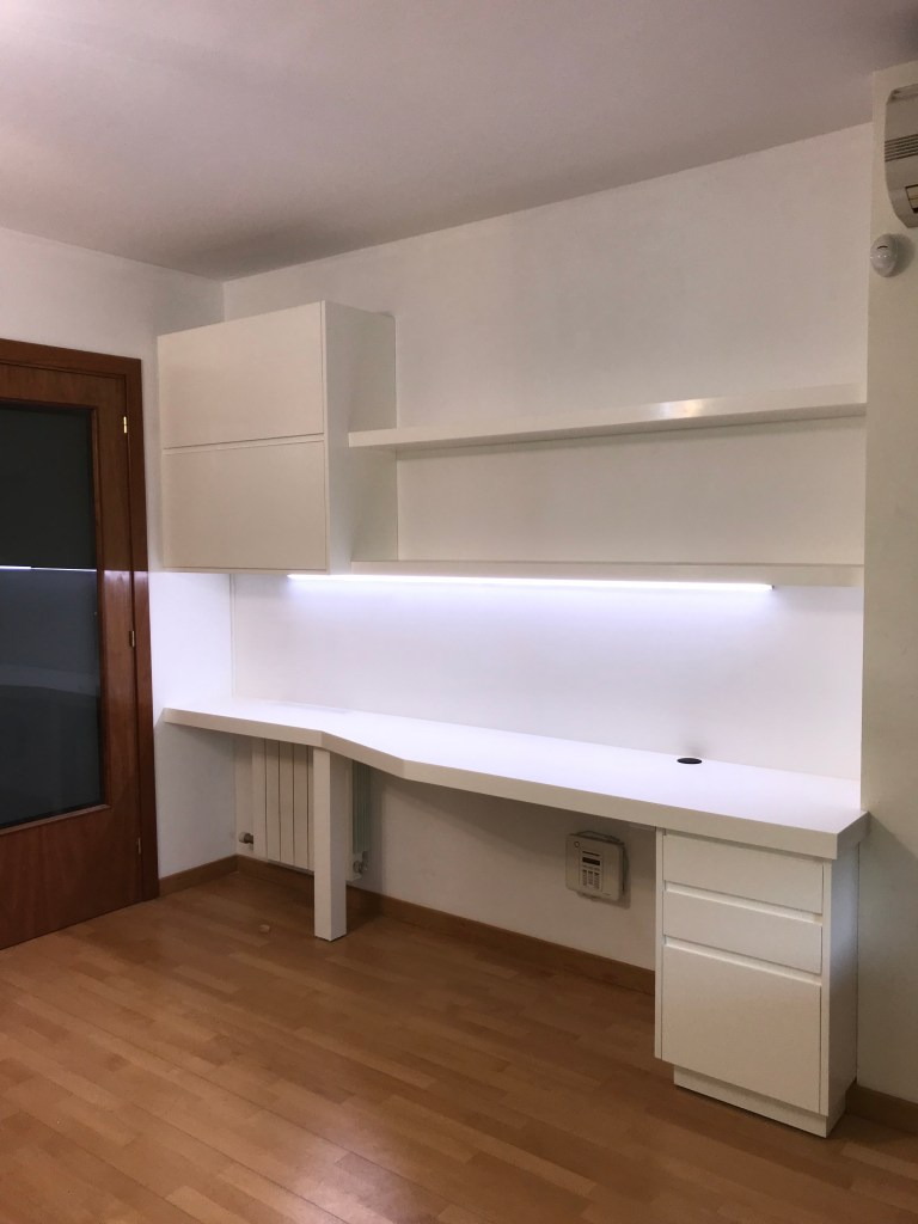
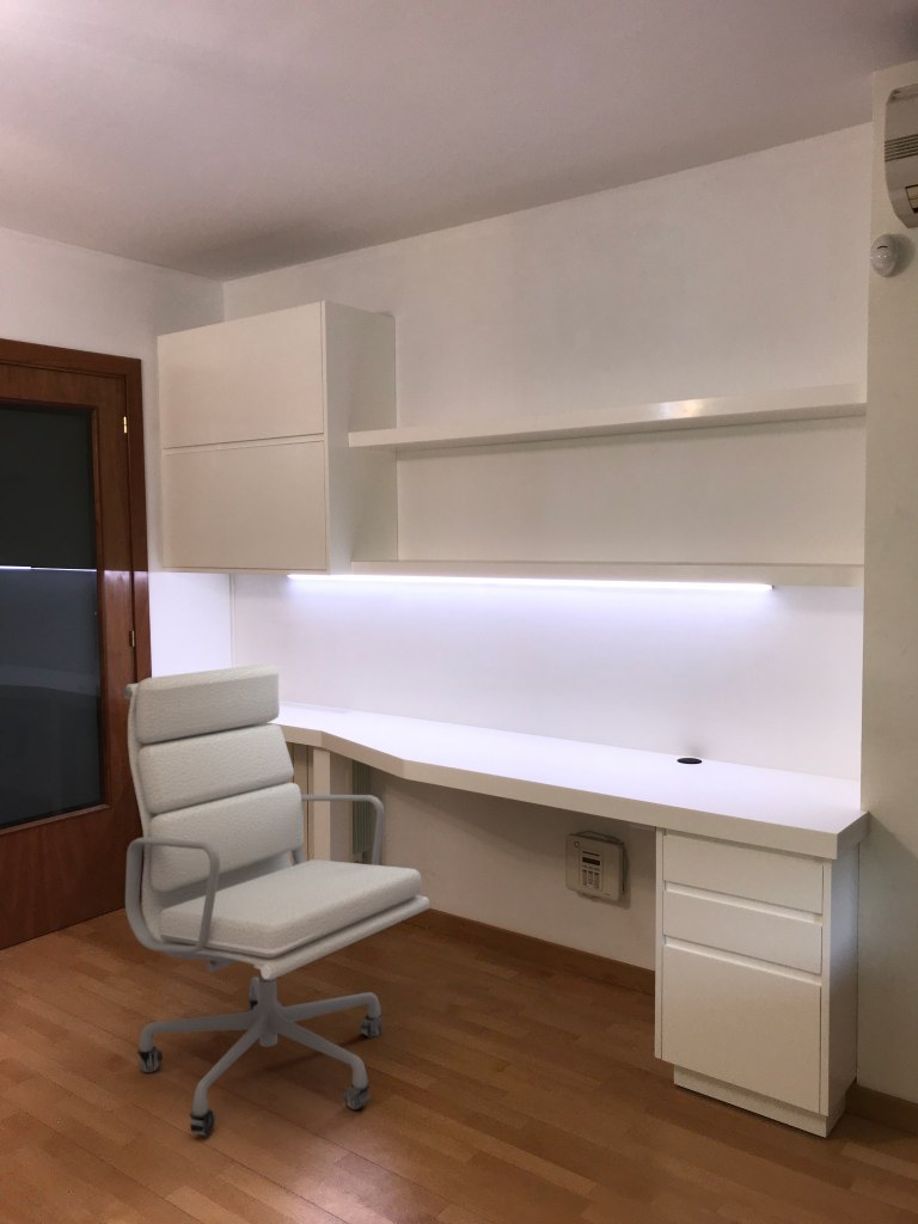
+ office chair [123,662,430,1137]
